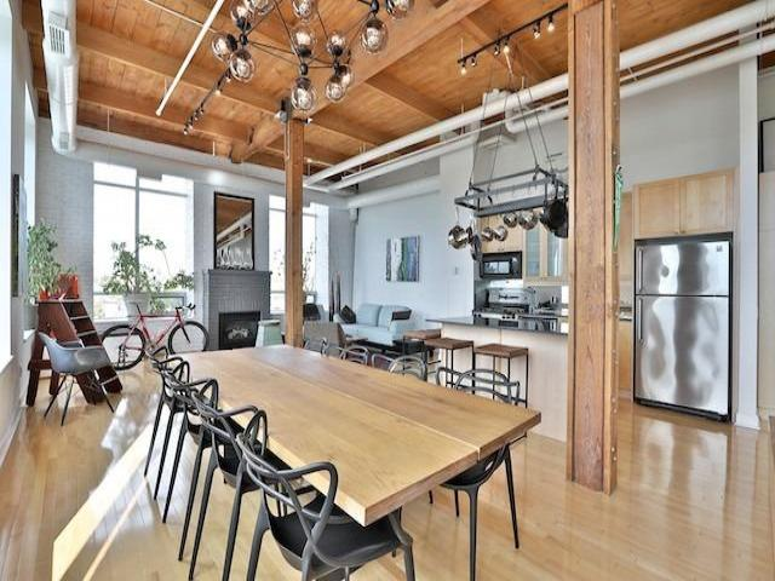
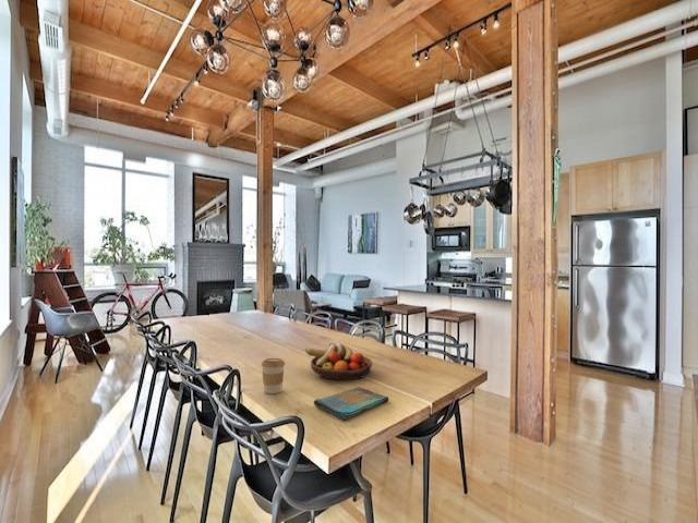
+ coffee cup [261,357,286,394]
+ fruit bowl [304,342,373,381]
+ dish towel [313,386,389,421]
